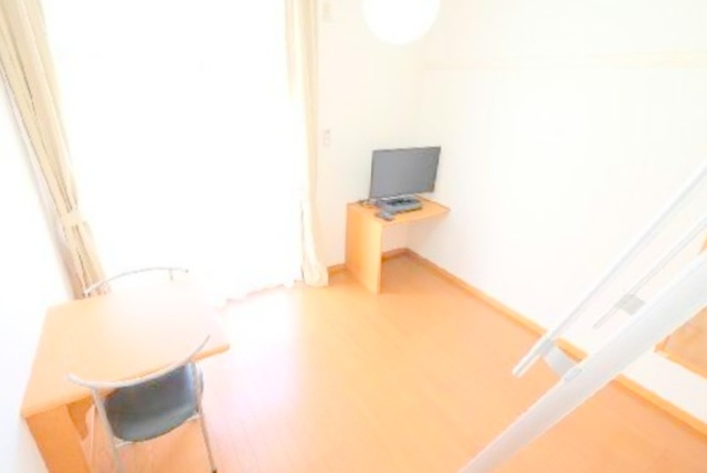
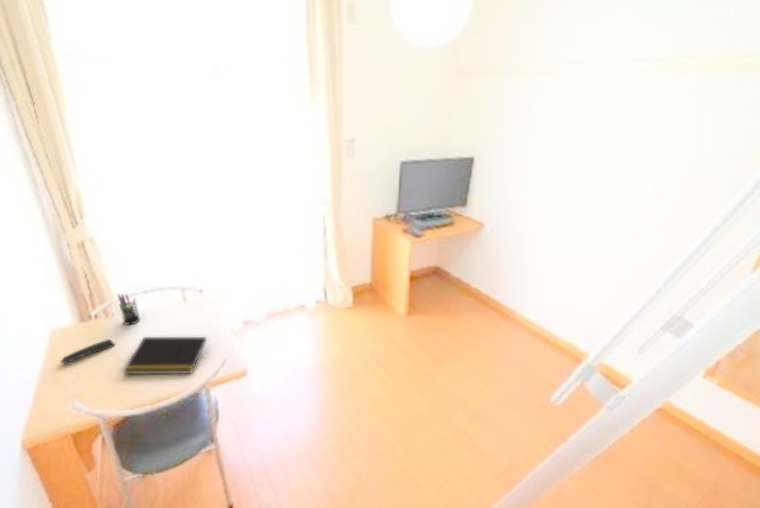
+ pen holder [116,293,141,325]
+ notepad [121,336,208,375]
+ remote control [59,338,115,364]
